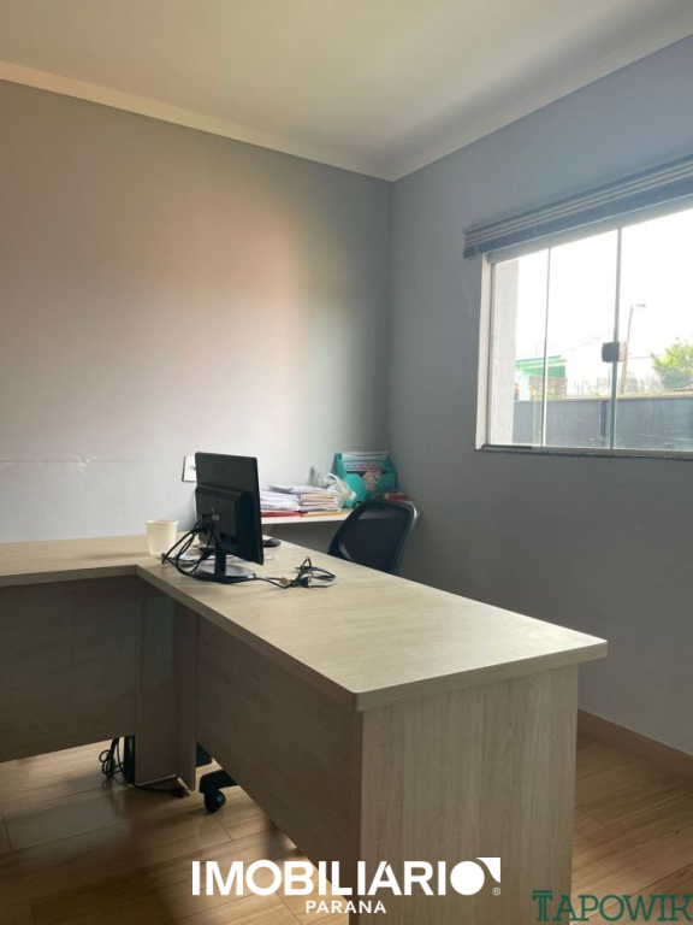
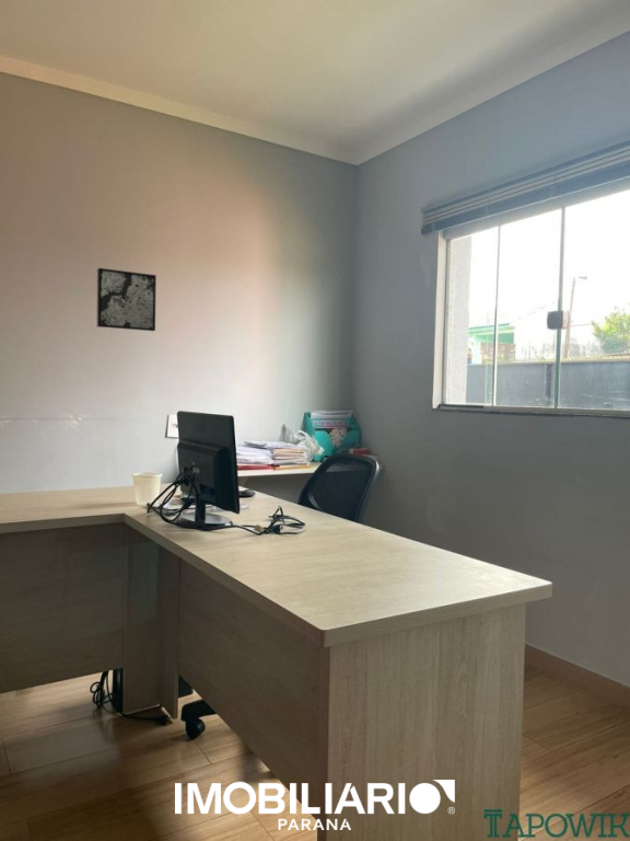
+ wall art [96,267,158,332]
